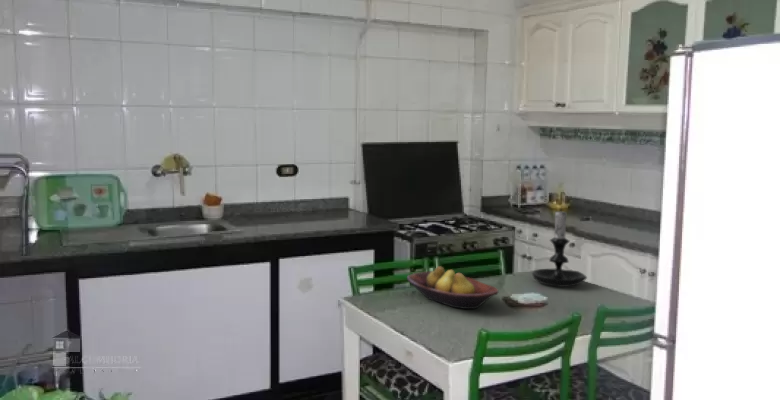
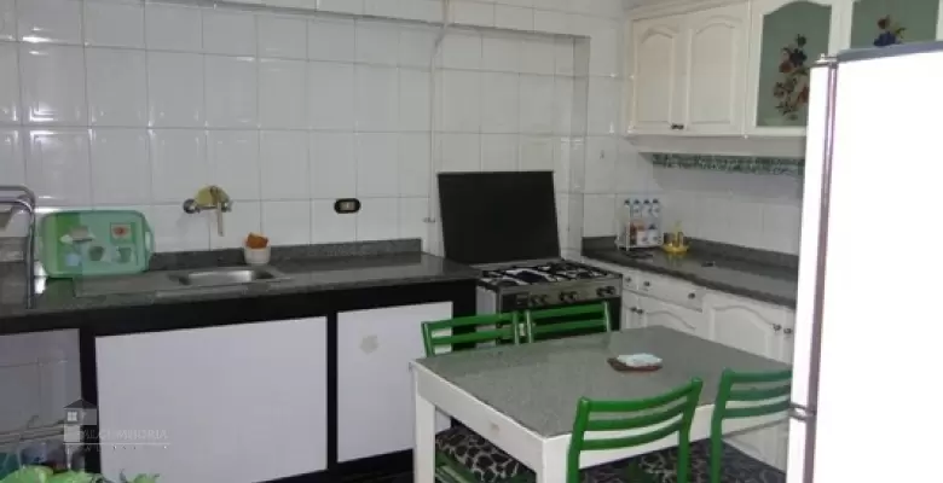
- fruit bowl [406,265,500,310]
- candle holder [531,205,588,288]
